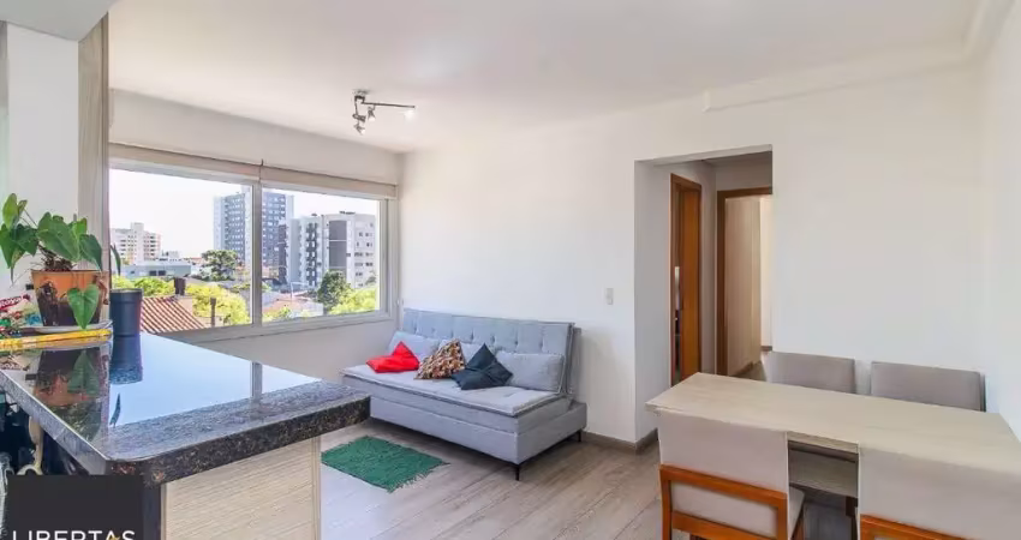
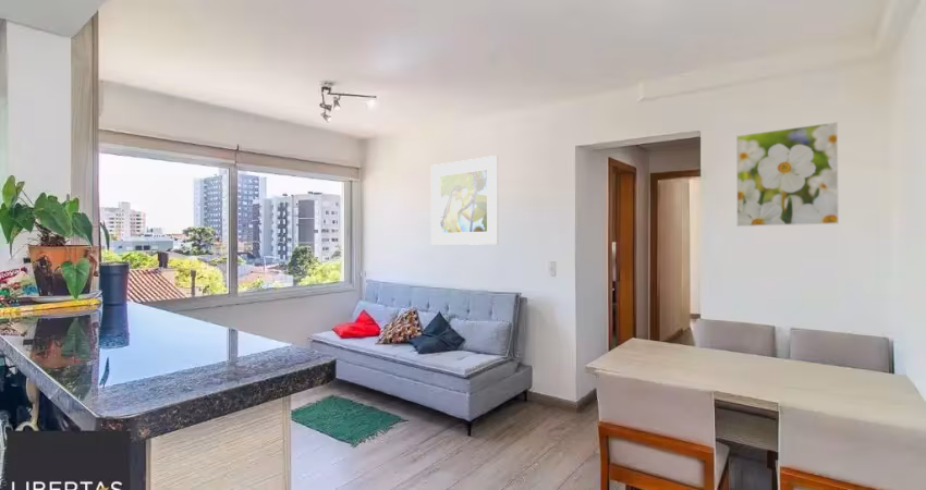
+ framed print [735,121,840,228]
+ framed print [430,155,500,246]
